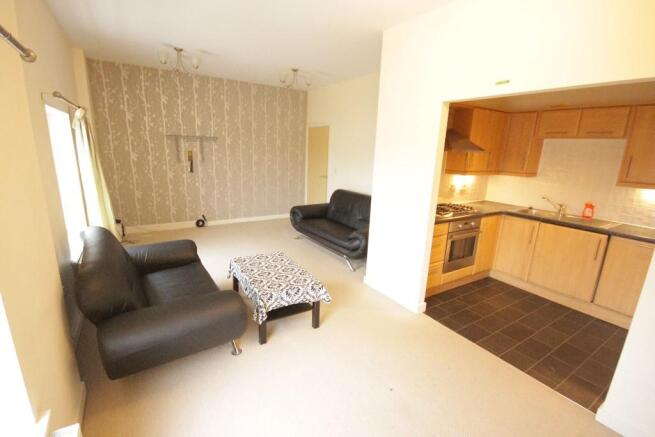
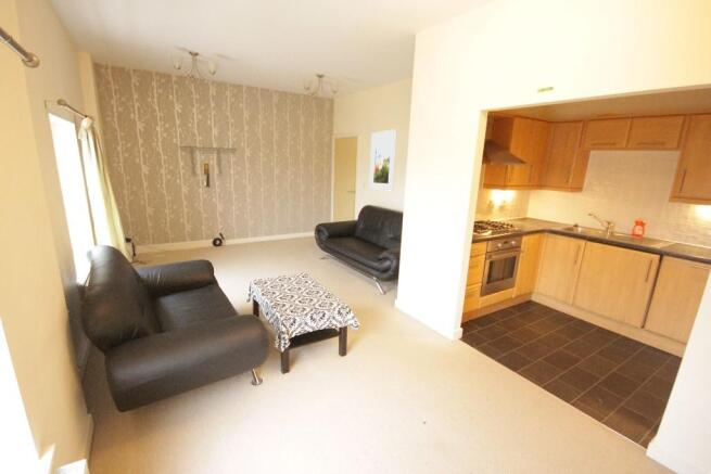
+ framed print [368,128,397,192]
